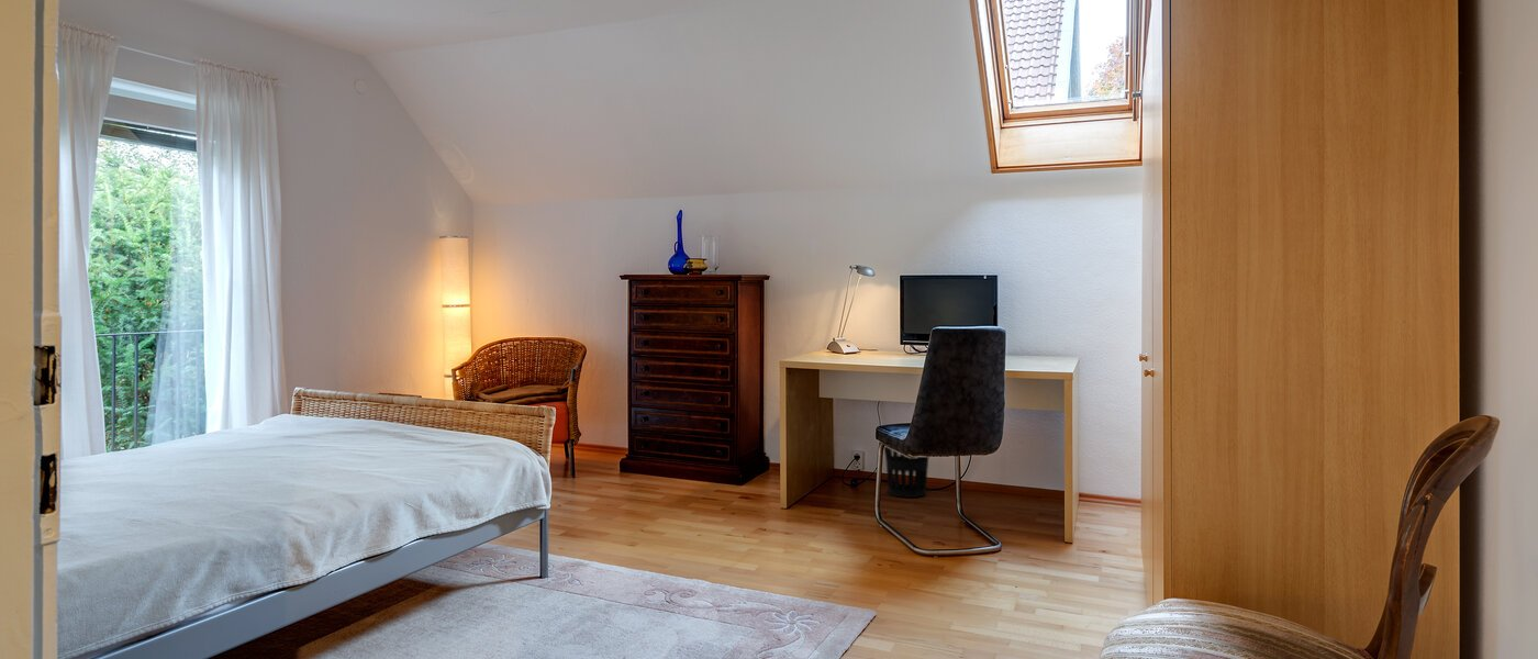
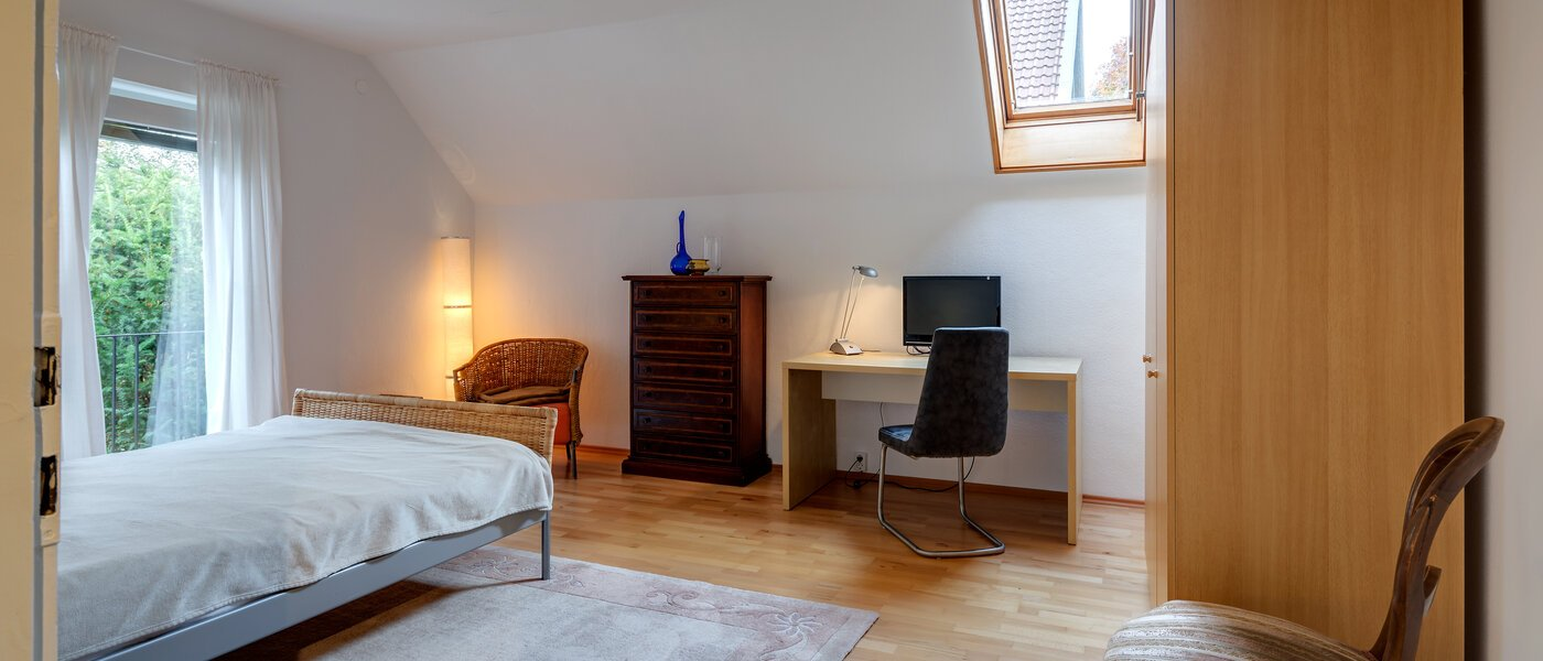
- wastebasket [883,446,929,499]
